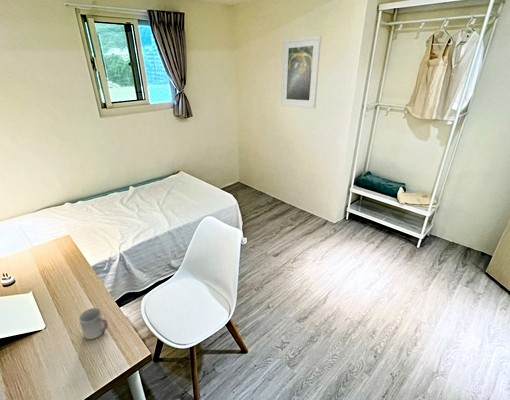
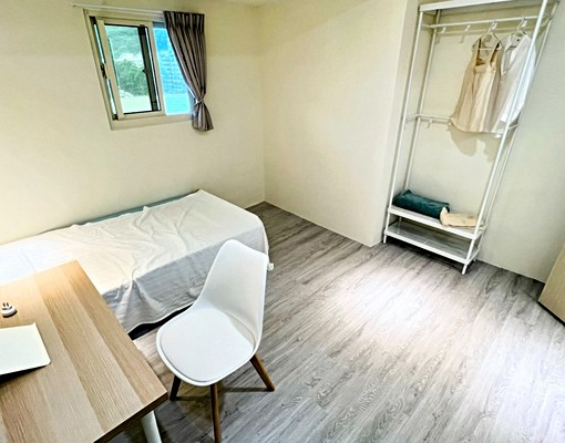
- cup [78,307,109,340]
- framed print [280,35,322,109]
